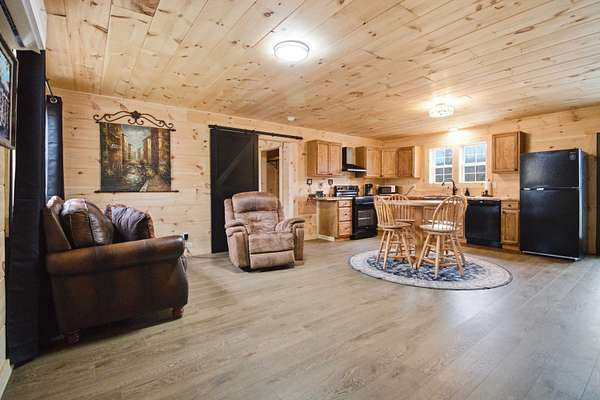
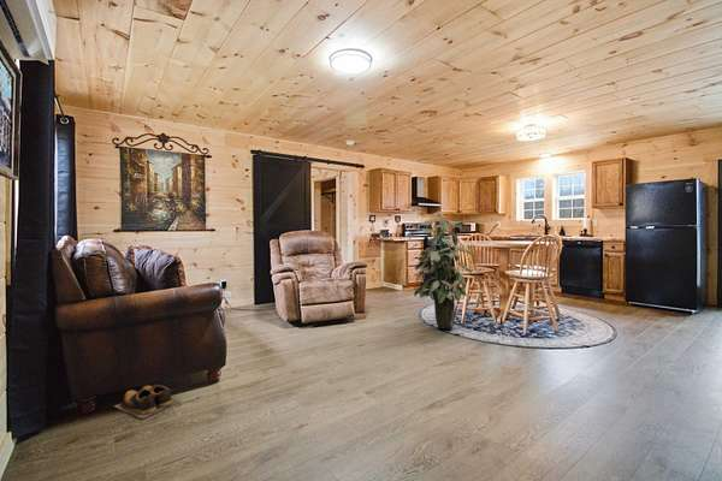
+ indoor plant [413,212,473,329]
+ shoes [113,384,180,420]
